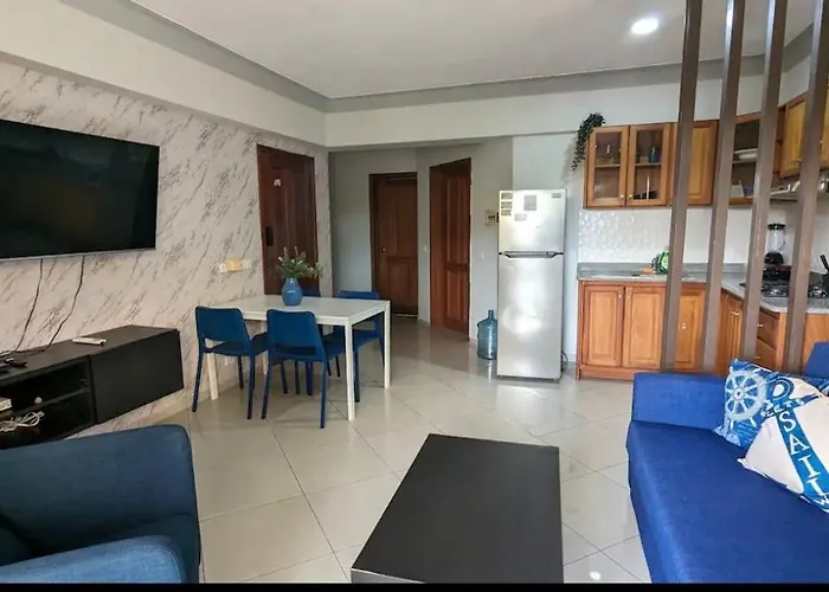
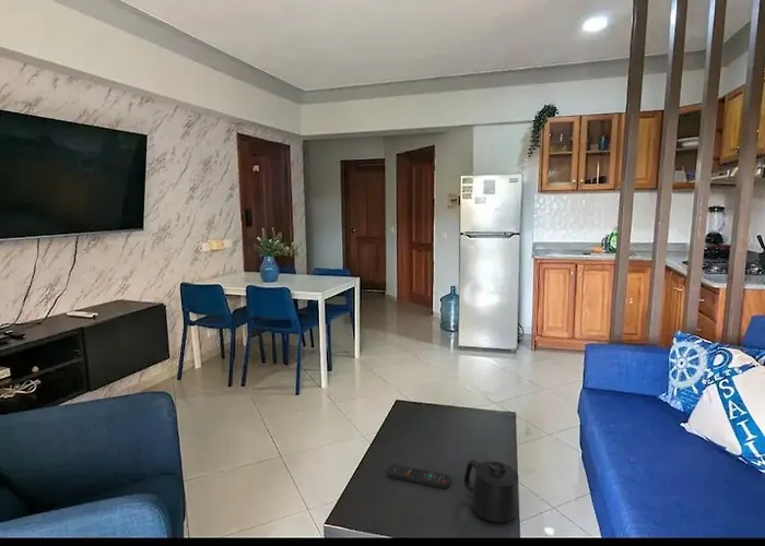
+ mug [462,459,519,523]
+ remote control [387,463,452,489]
